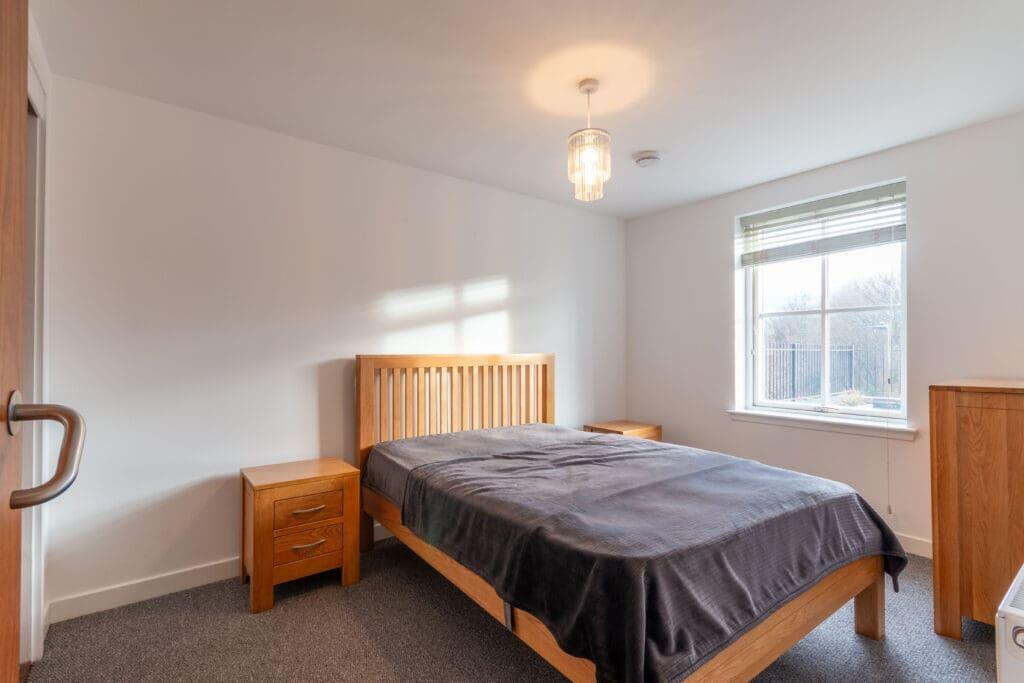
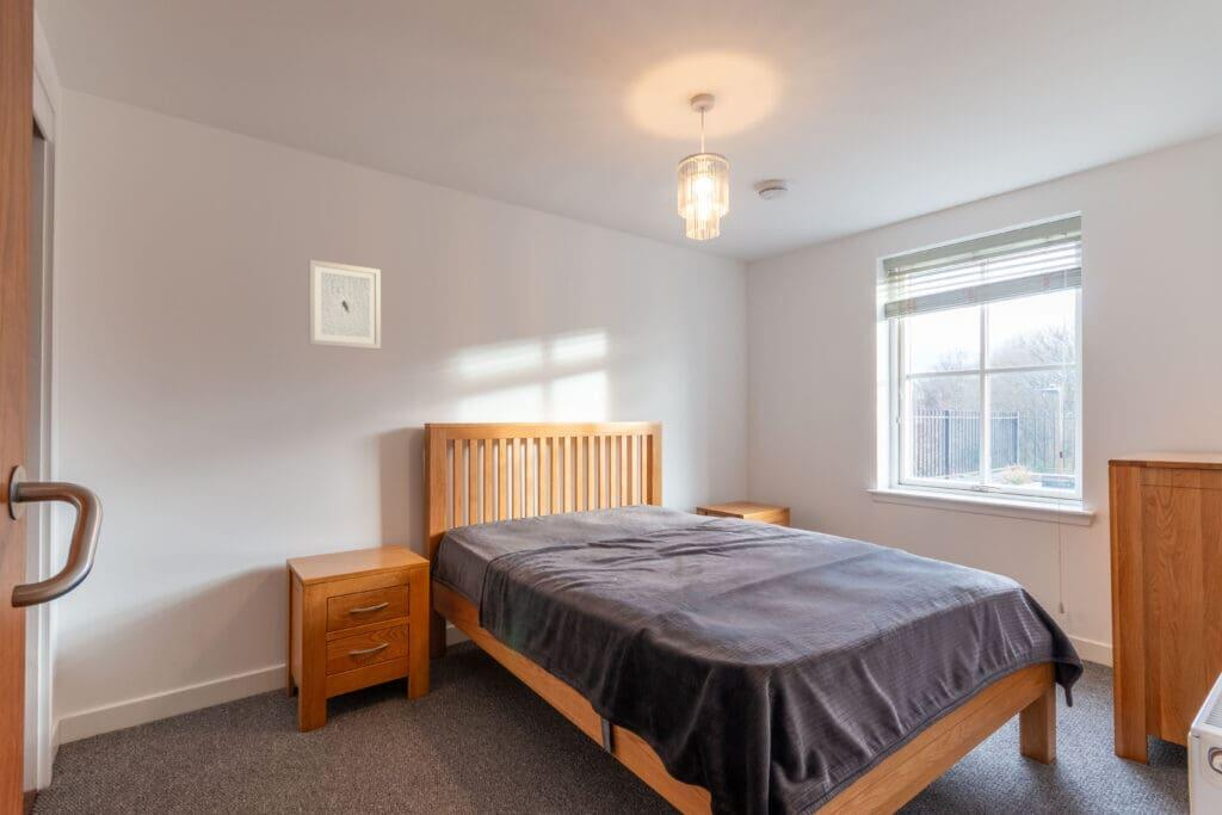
+ wall art [308,259,382,350]
